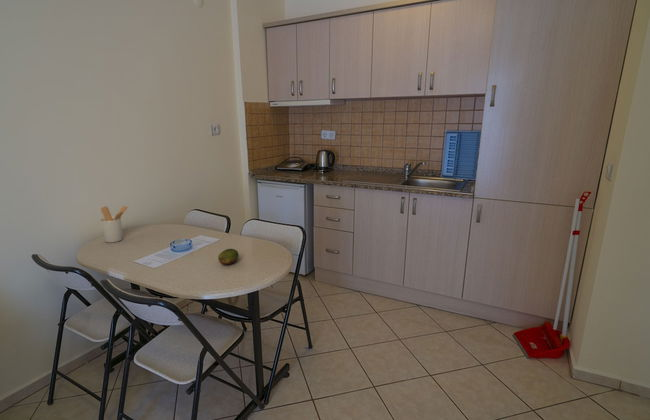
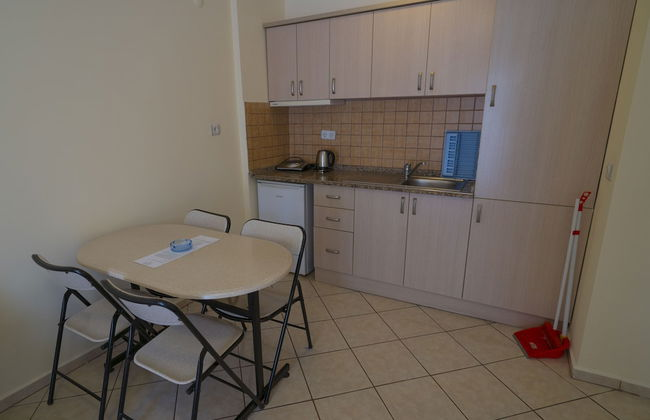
- utensil holder [99,205,129,243]
- fruit [217,248,239,266]
